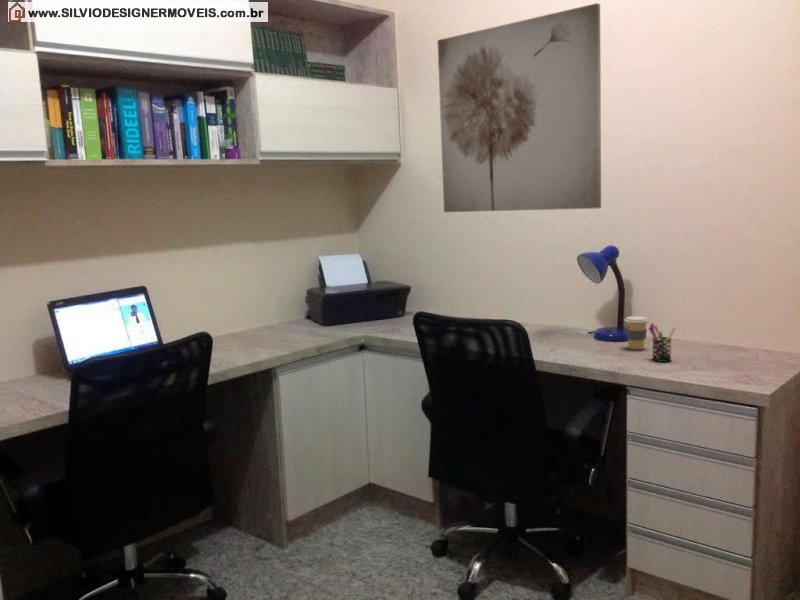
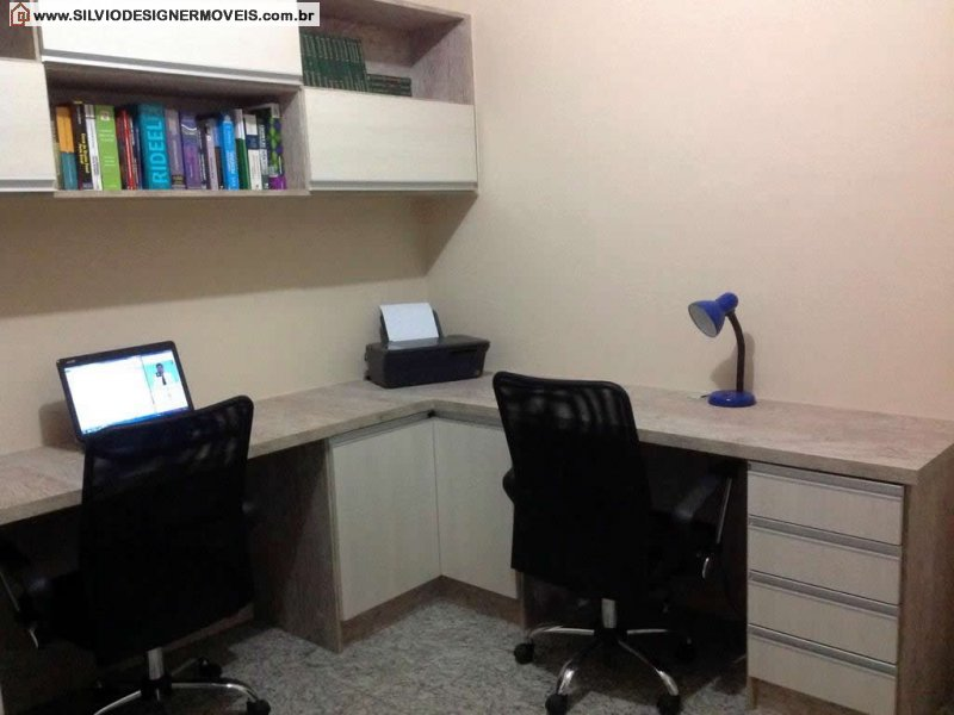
- wall art [437,2,602,213]
- pen holder [648,322,677,363]
- coffee cup [624,315,650,350]
